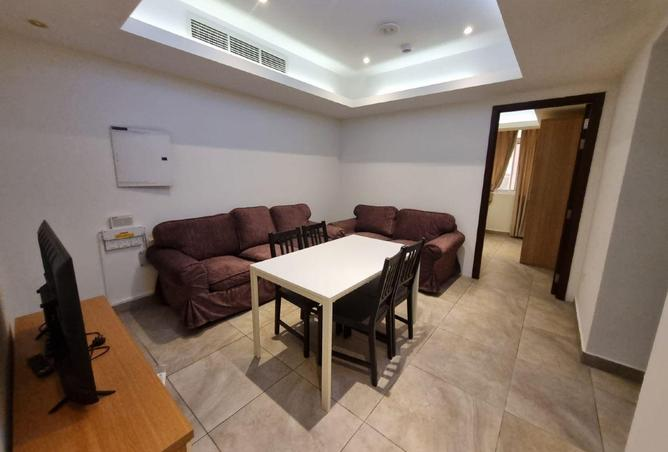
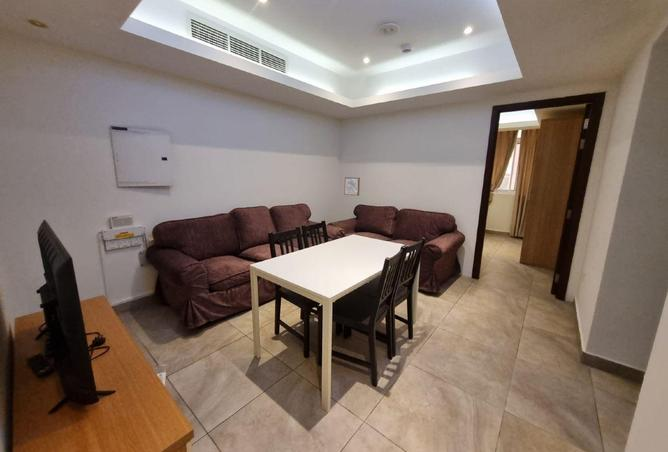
+ wall art [343,176,361,197]
